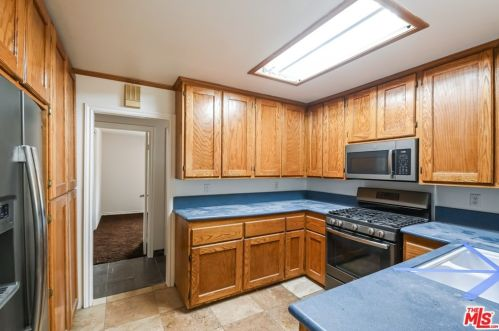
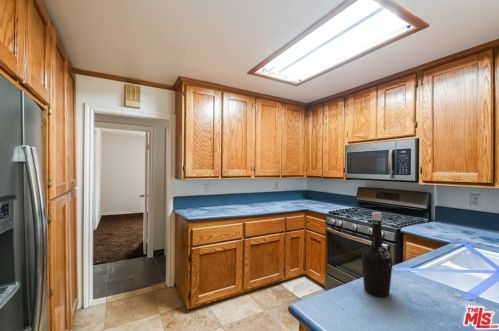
+ bottle [361,211,394,298]
